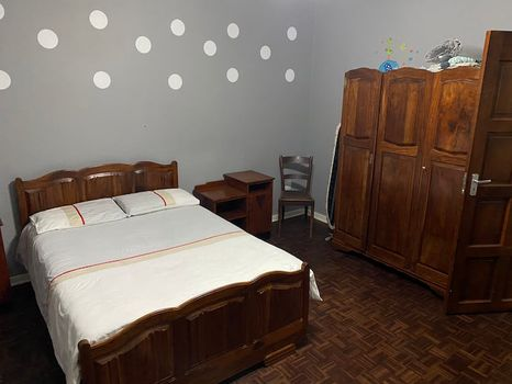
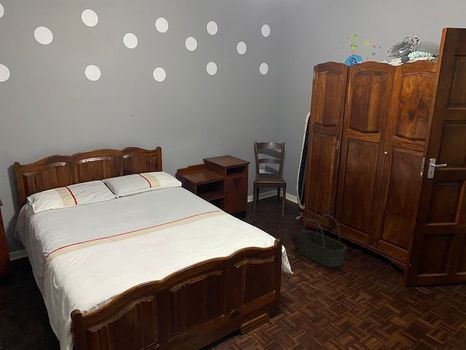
+ basket [296,213,348,269]
